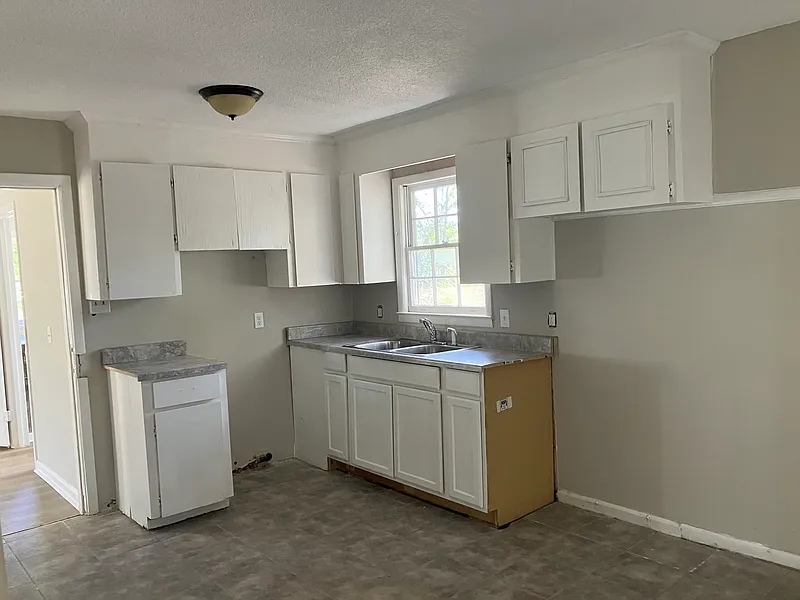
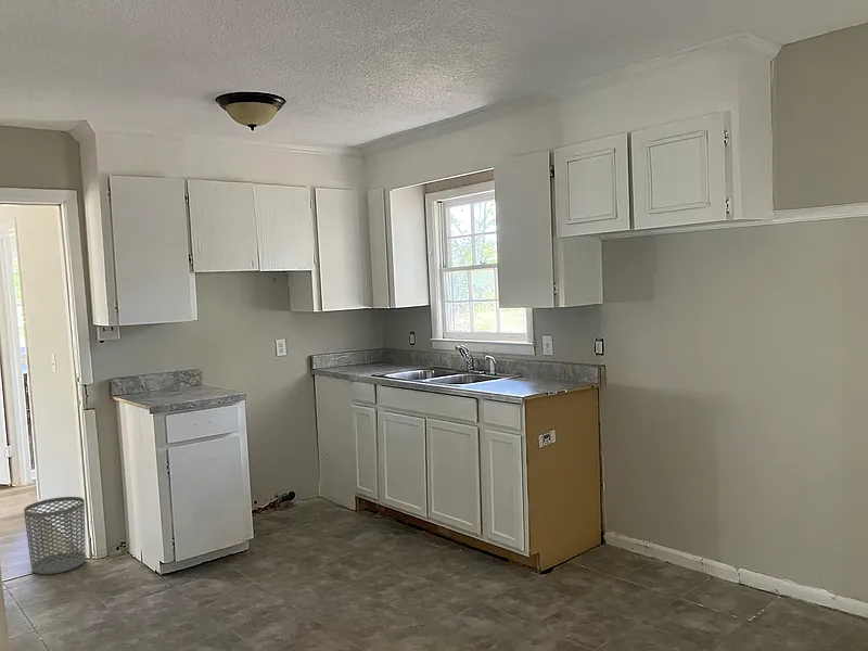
+ waste bin [23,496,87,575]
